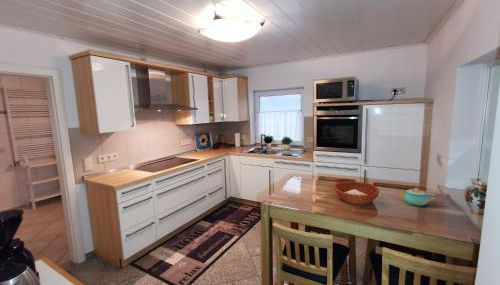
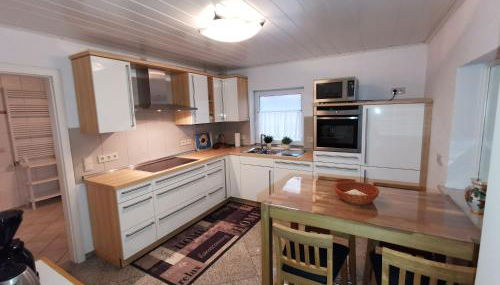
- teapot [396,187,436,206]
